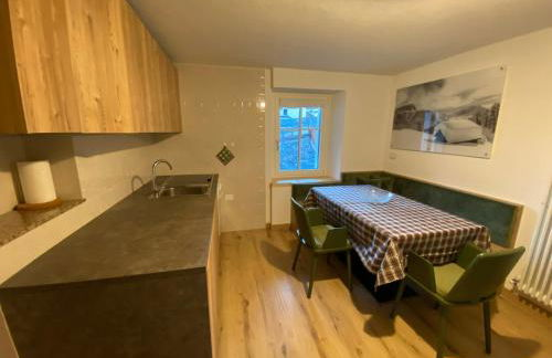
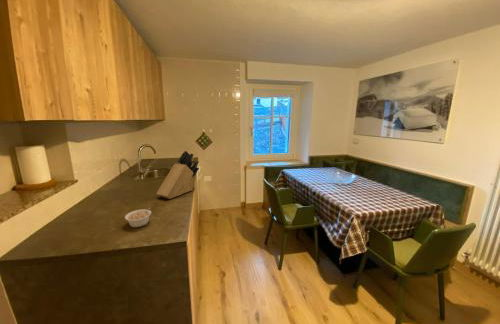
+ knife block [155,150,200,200]
+ legume [124,205,153,228]
